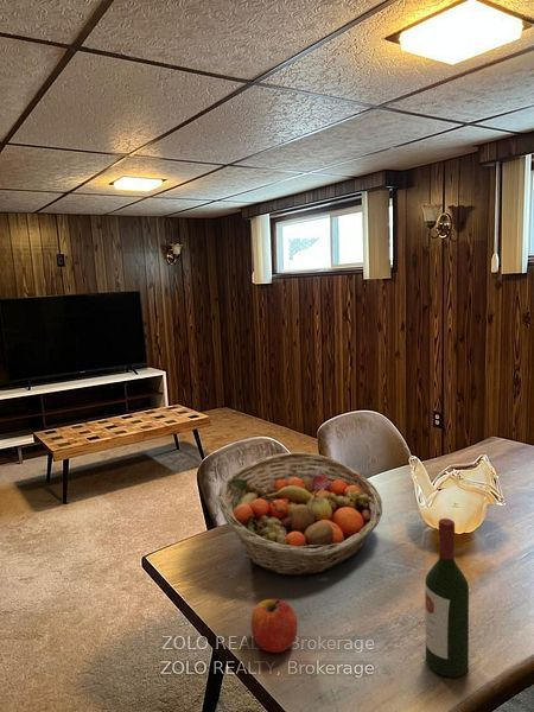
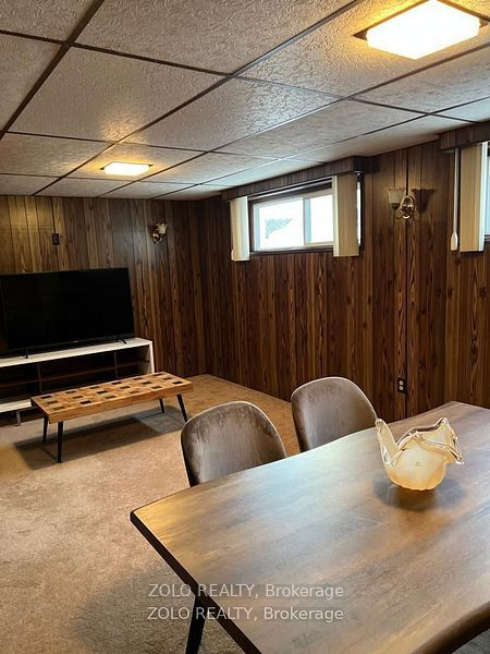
- apple [250,598,298,654]
- wine bottle [424,517,470,679]
- fruit basket [216,451,383,577]
